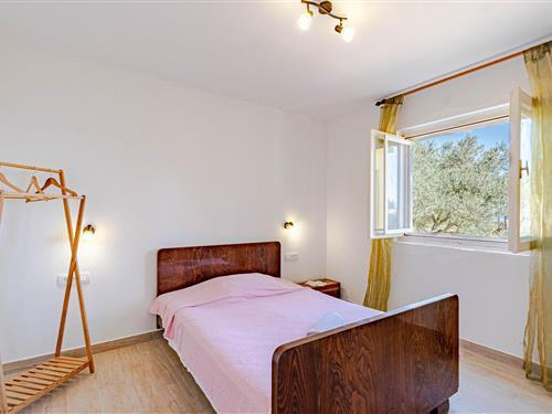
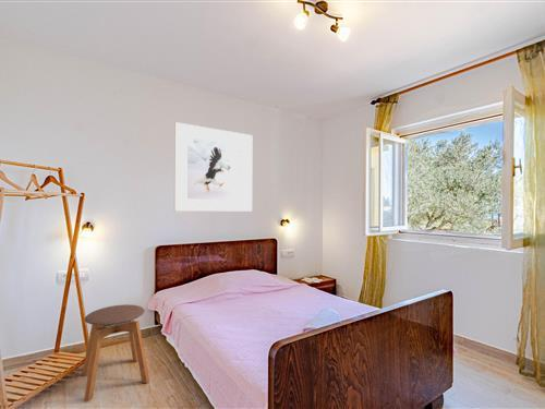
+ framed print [173,121,253,213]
+ stool [81,303,150,402]
